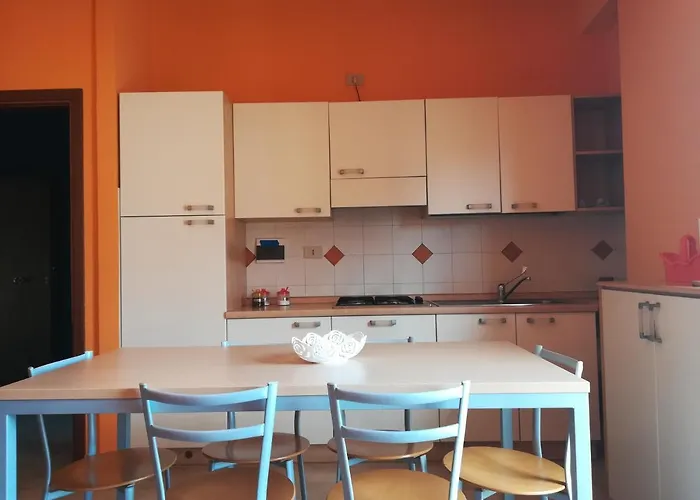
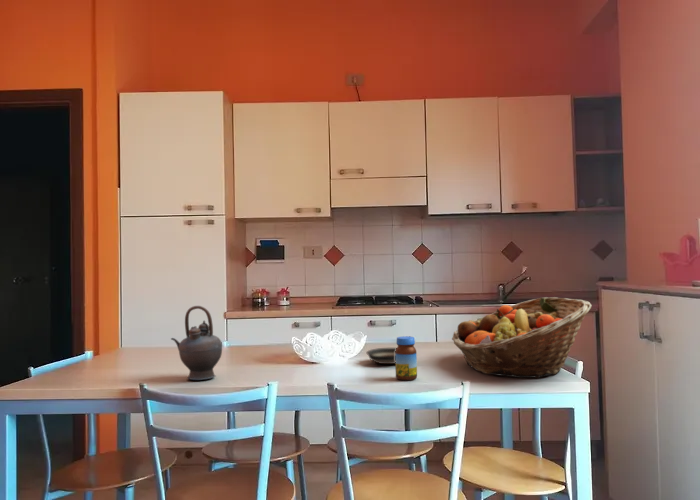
+ jar [395,335,418,381]
+ fruit basket [451,296,593,379]
+ saucer [365,347,397,365]
+ teapot [170,305,223,381]
